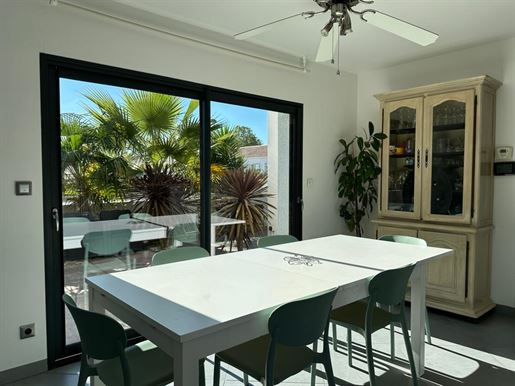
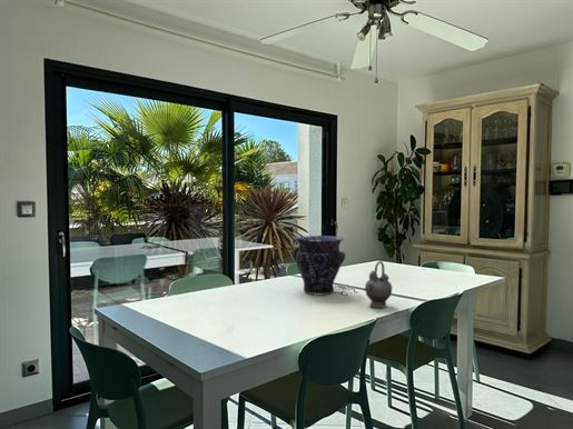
+ vase [293,235,346,296]
+ teapot [363,260,393,309]
